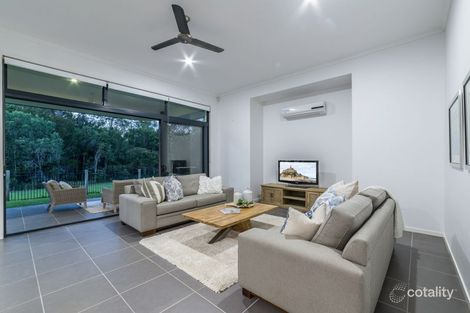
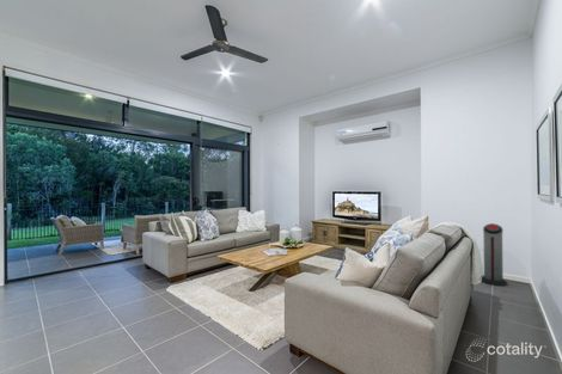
+ air purifier [481,222,508,287]
